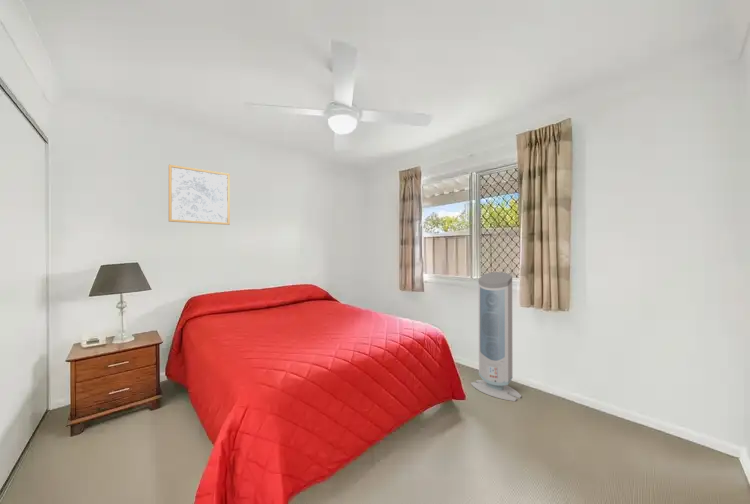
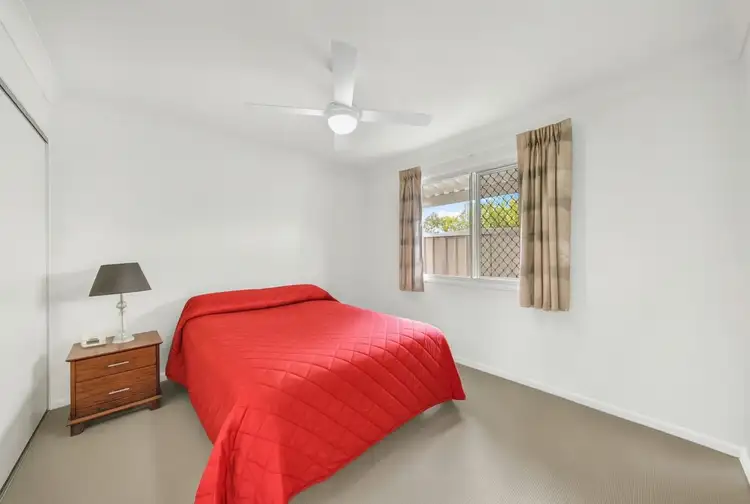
- wall art [168,164,231,226]
- air purifier [470,271,523,402]
